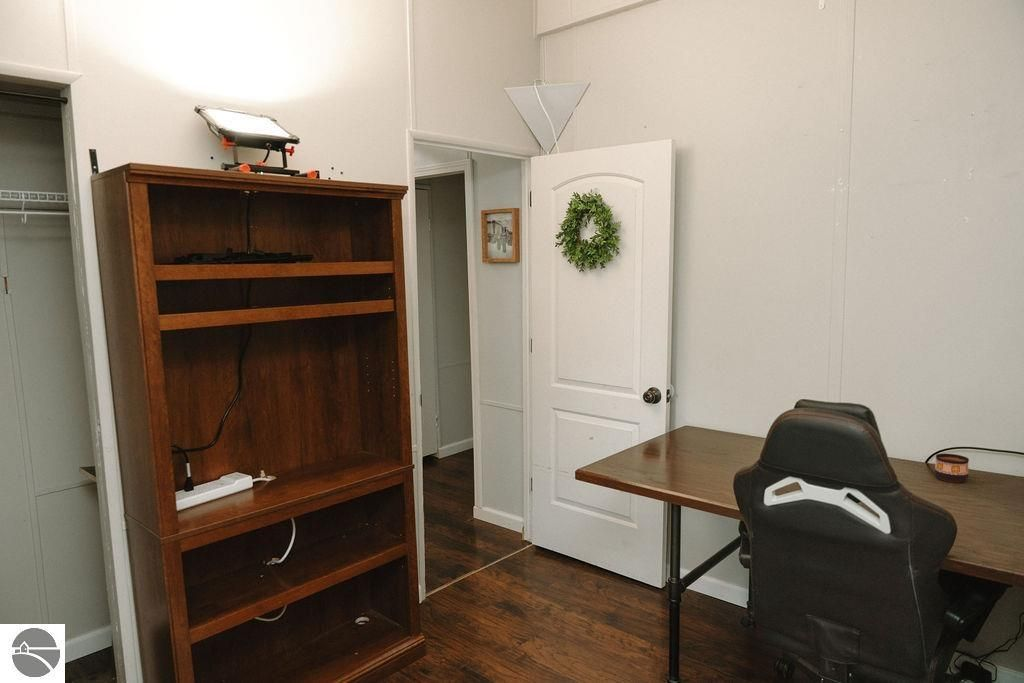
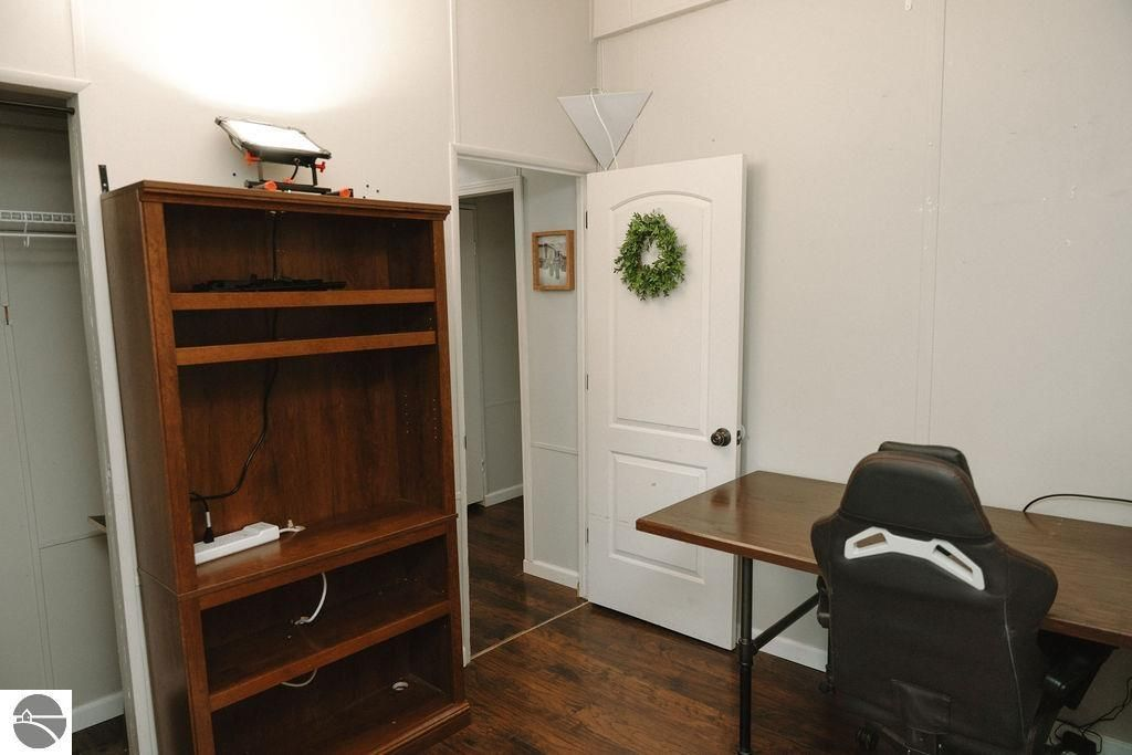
- cup [934,453,970,483]
